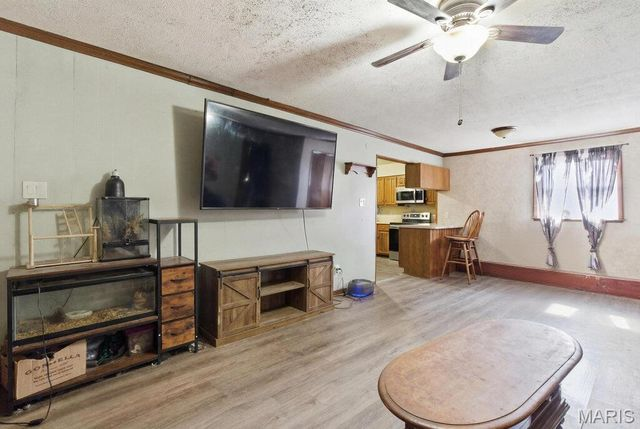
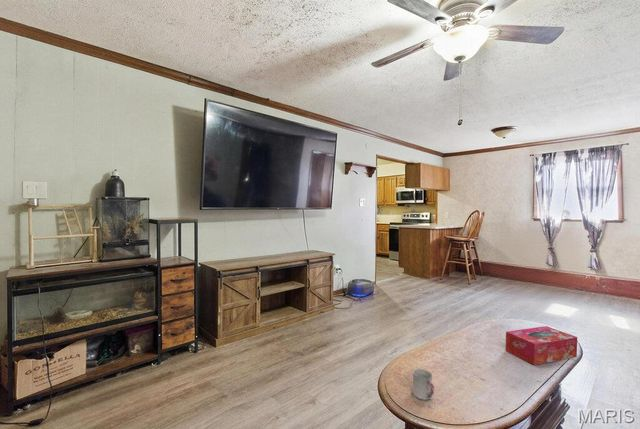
+ cup [412,368,435,401]
+ tissue box [504,325,578,366]
